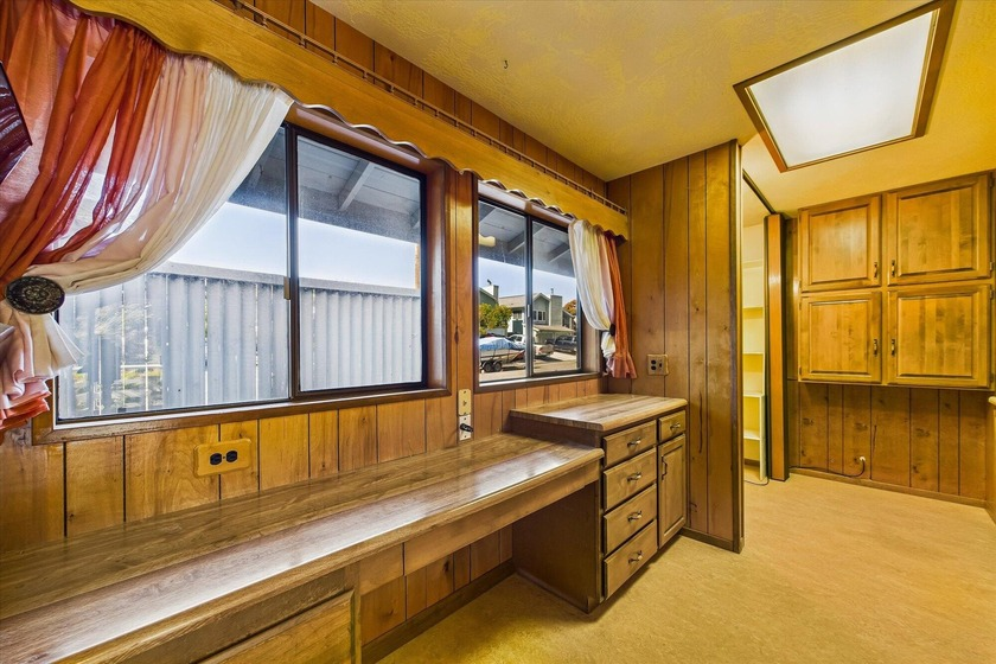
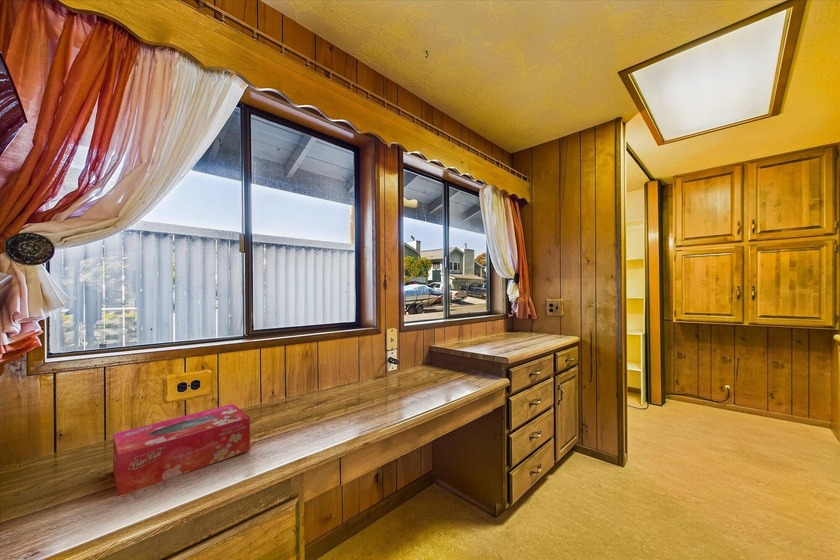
+ tissue box [112,403,251,497]
